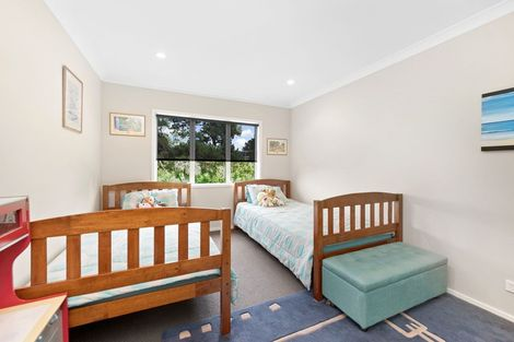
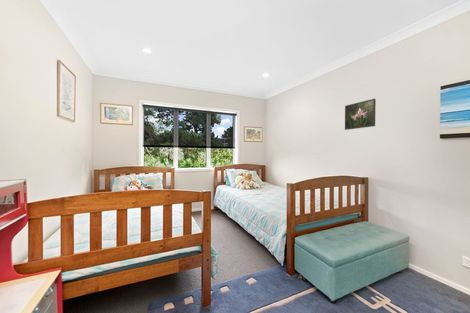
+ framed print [344,98,377,131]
